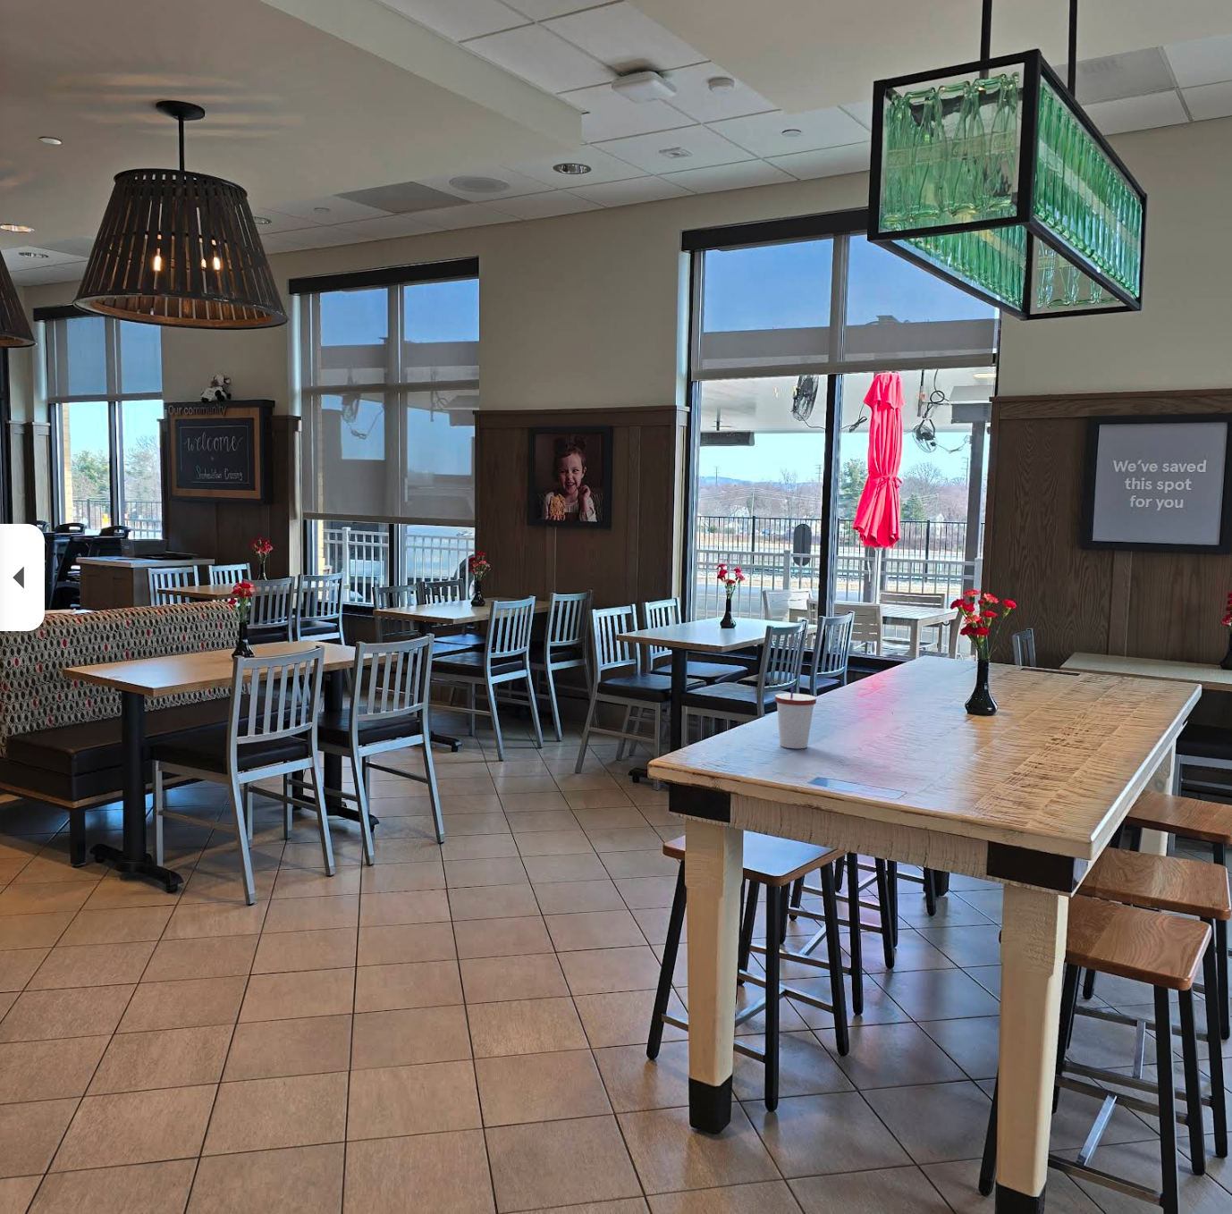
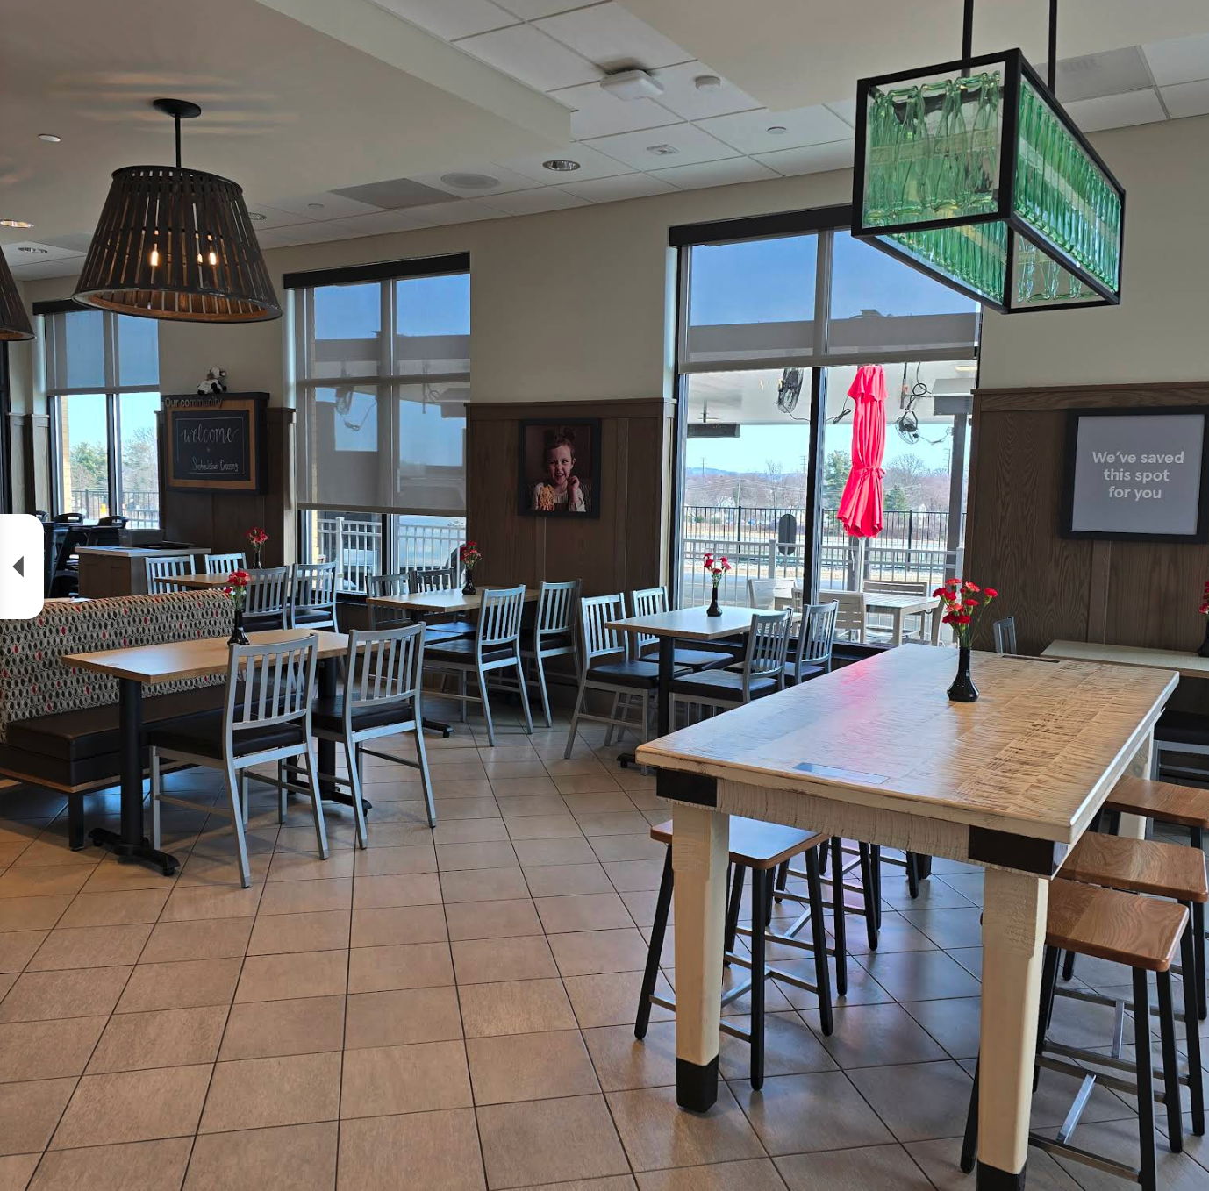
- cup [774,684,817,749]
